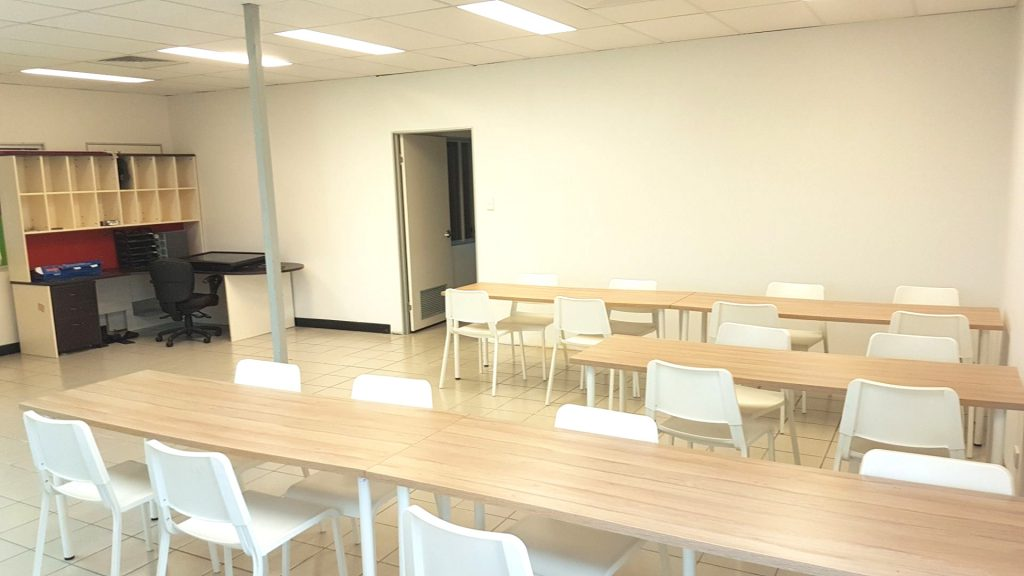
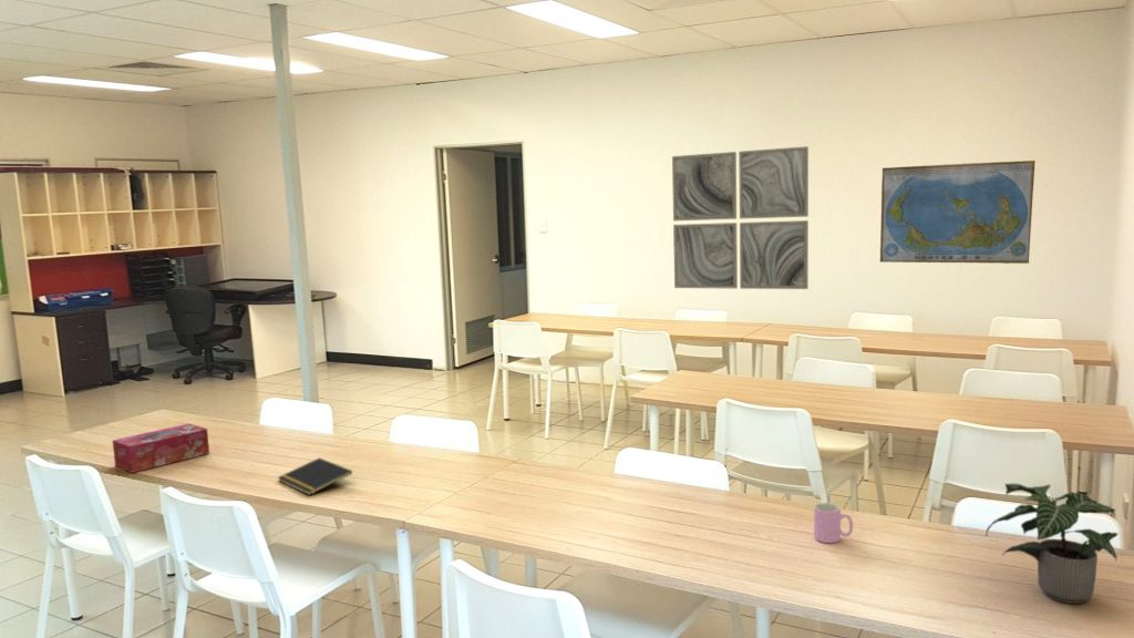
+ world map [879,160,1037,265]
+ notepad [277,456,353,496]
+ potted plant [984,483,1120,605]
+ tissue box [111,422,210,474]
+ cup [813,502,854,544]
+ wall art [671,145,810,290]
